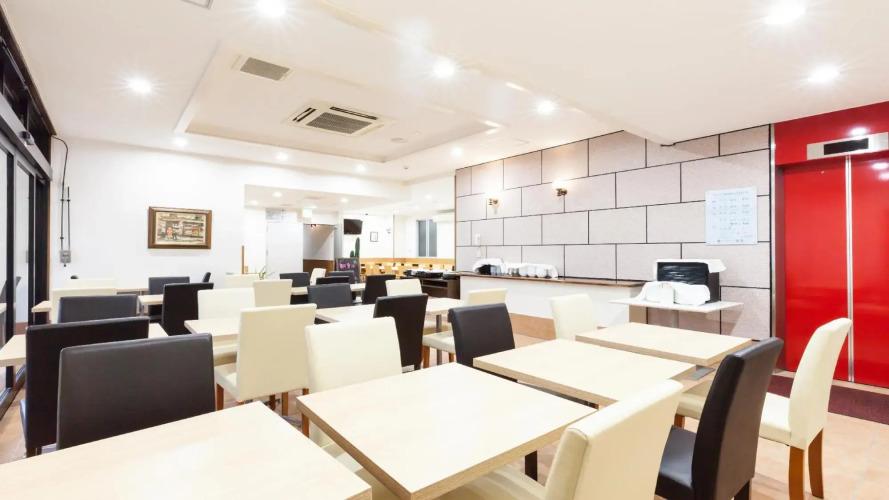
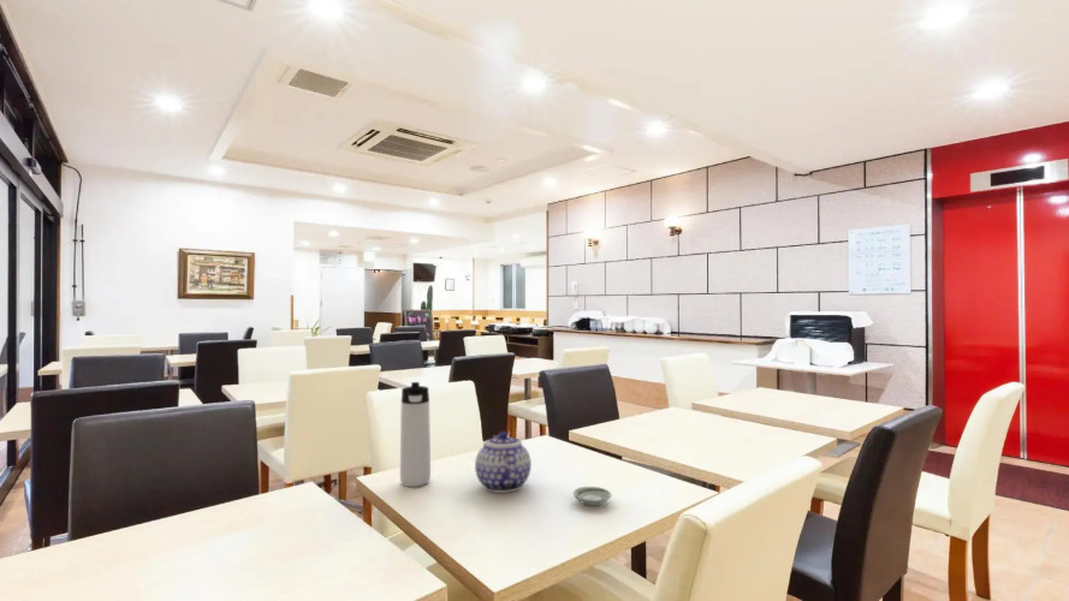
+ teapot [474,430,533,494]
+ thermos bottle [399,381,432,488]
+ saucer [572,486,612,507]
